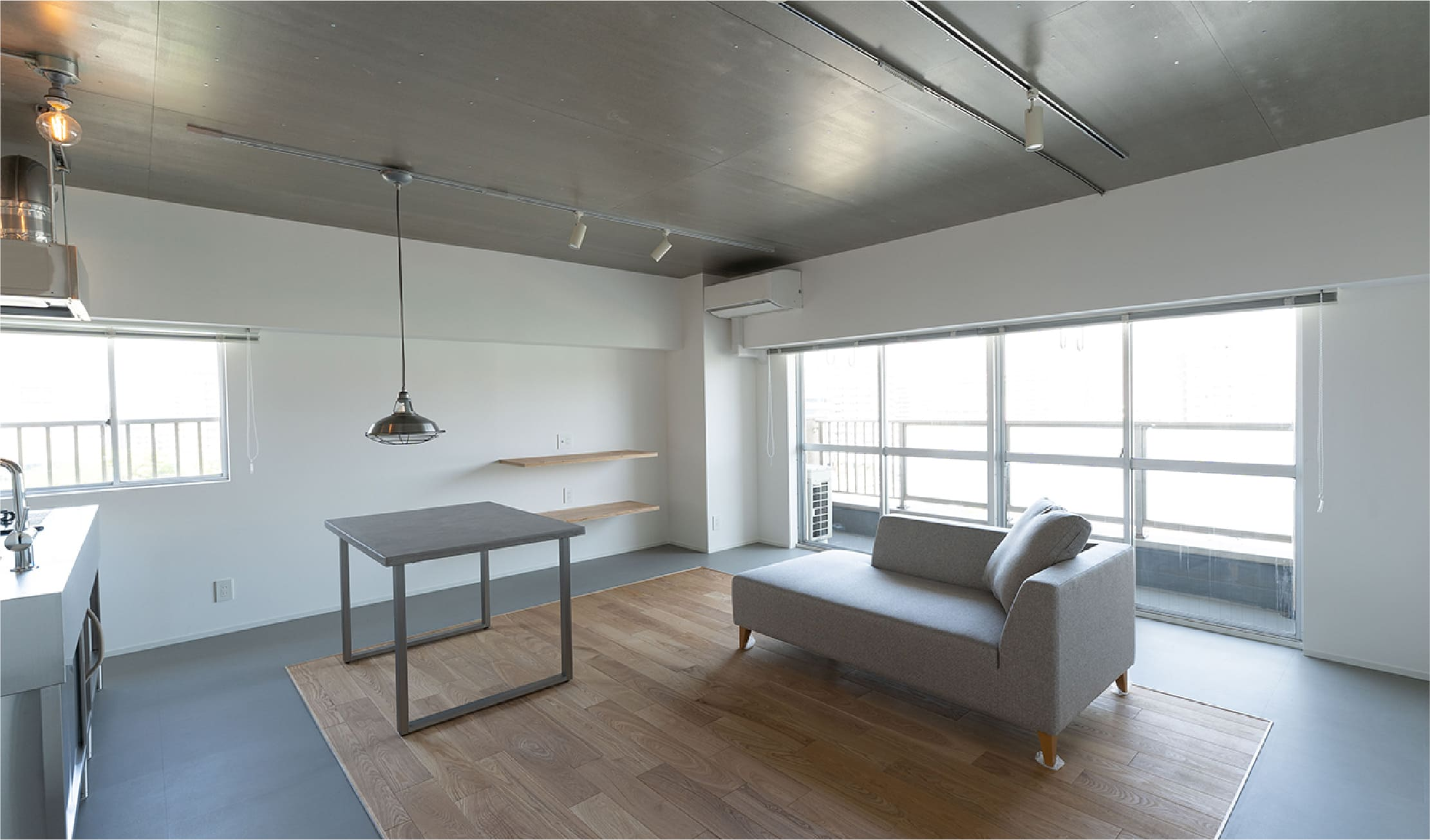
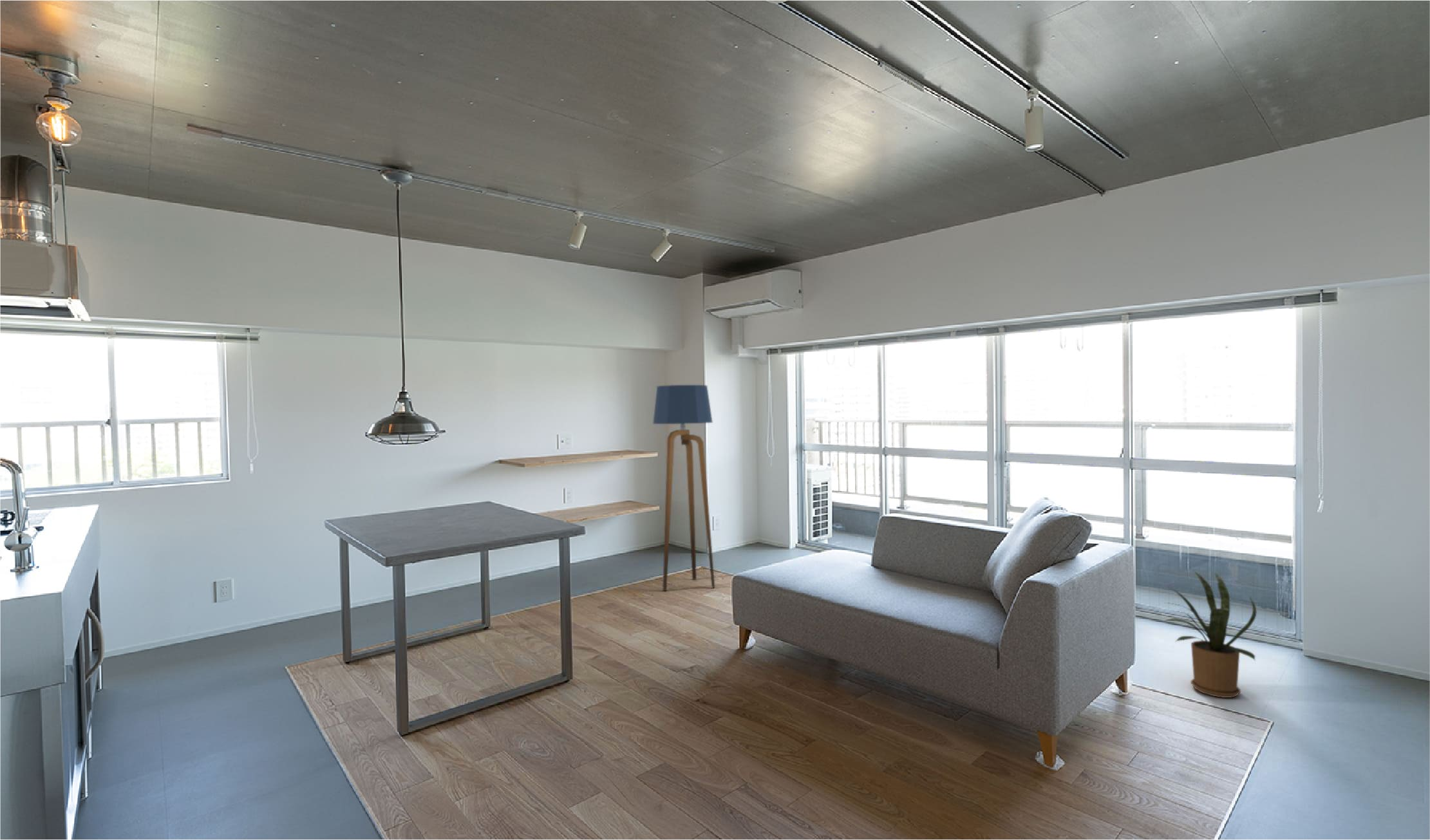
+ house plant [1163,571,1257,698]
+ floor lamp [652,384,715,592]
